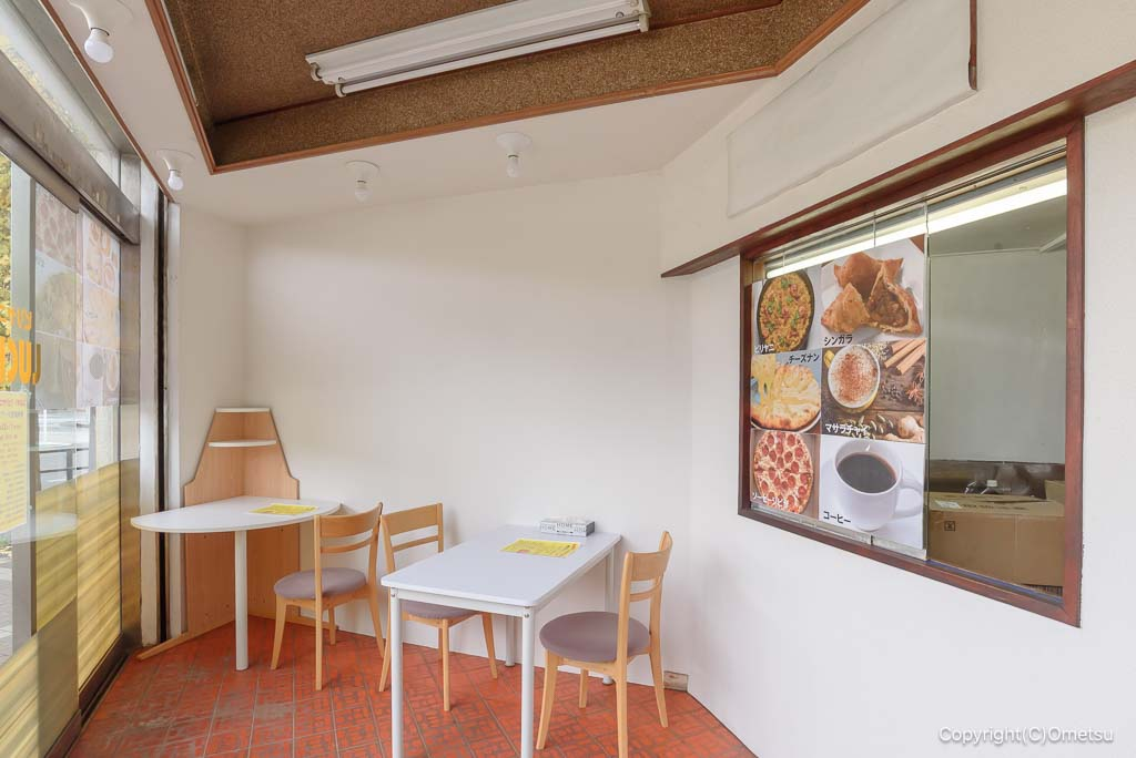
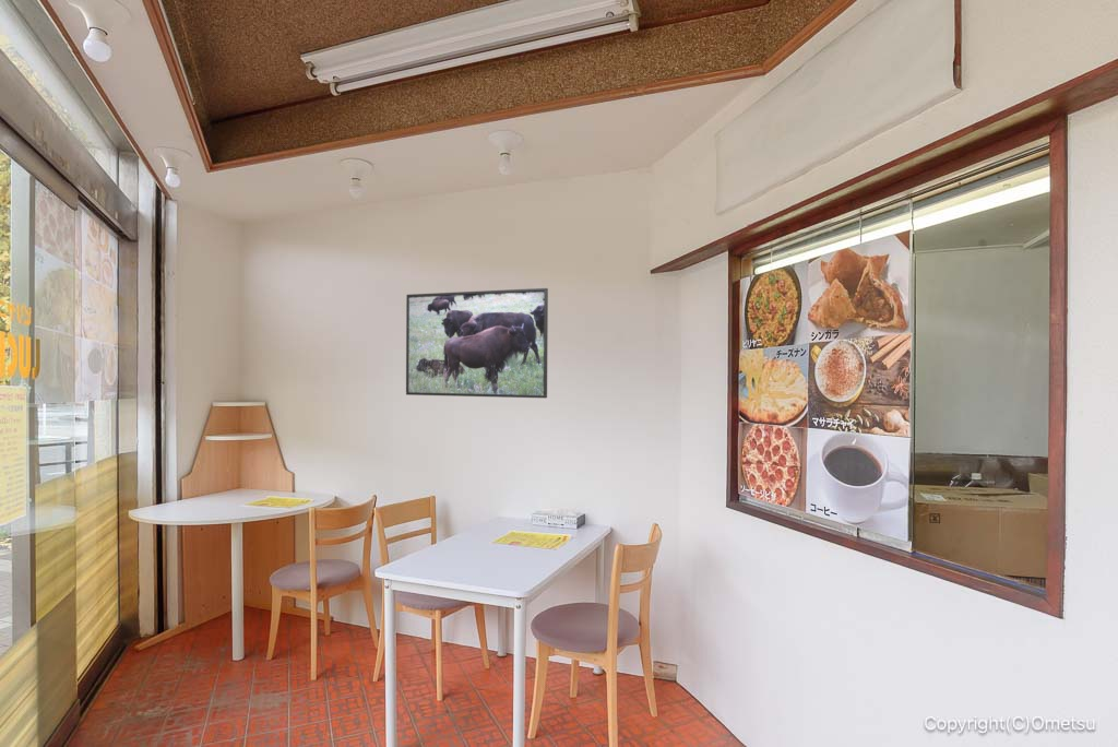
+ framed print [405,287,549,400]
